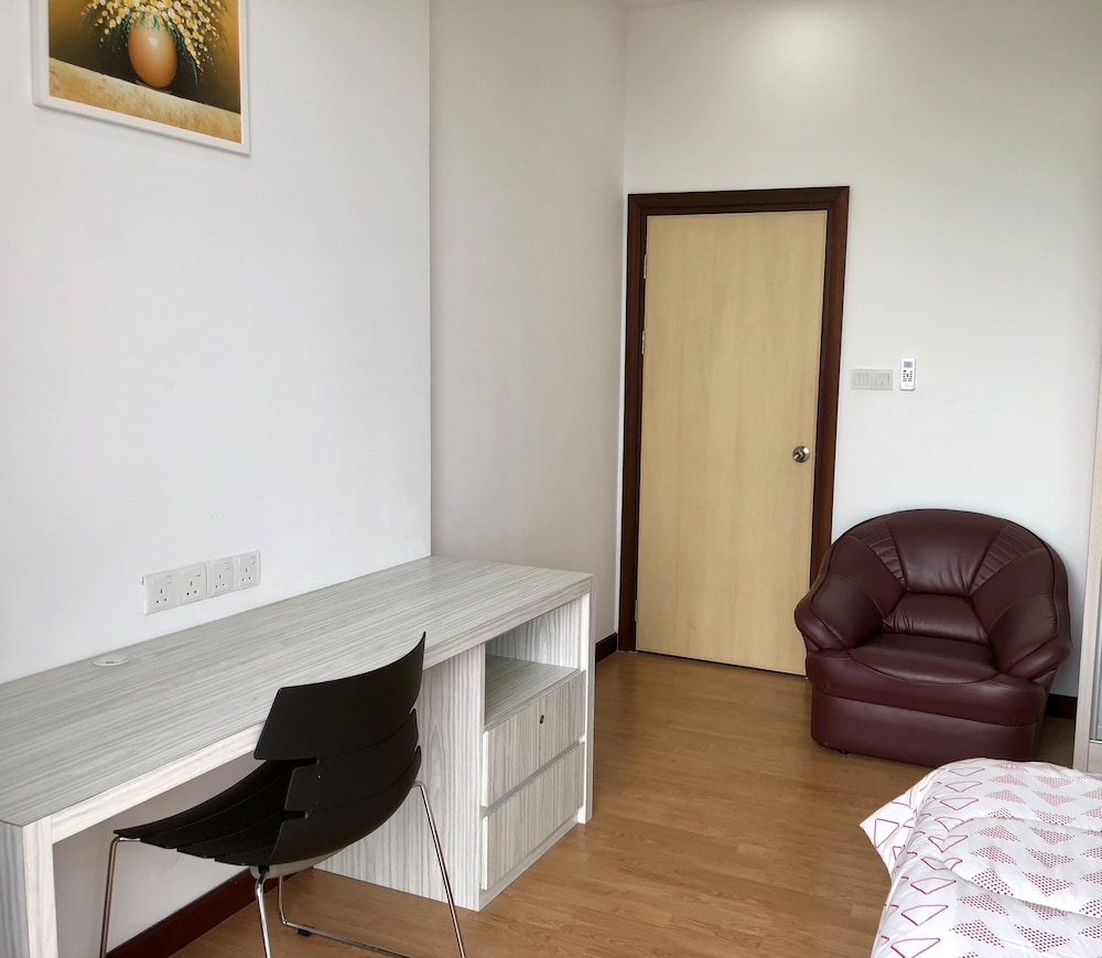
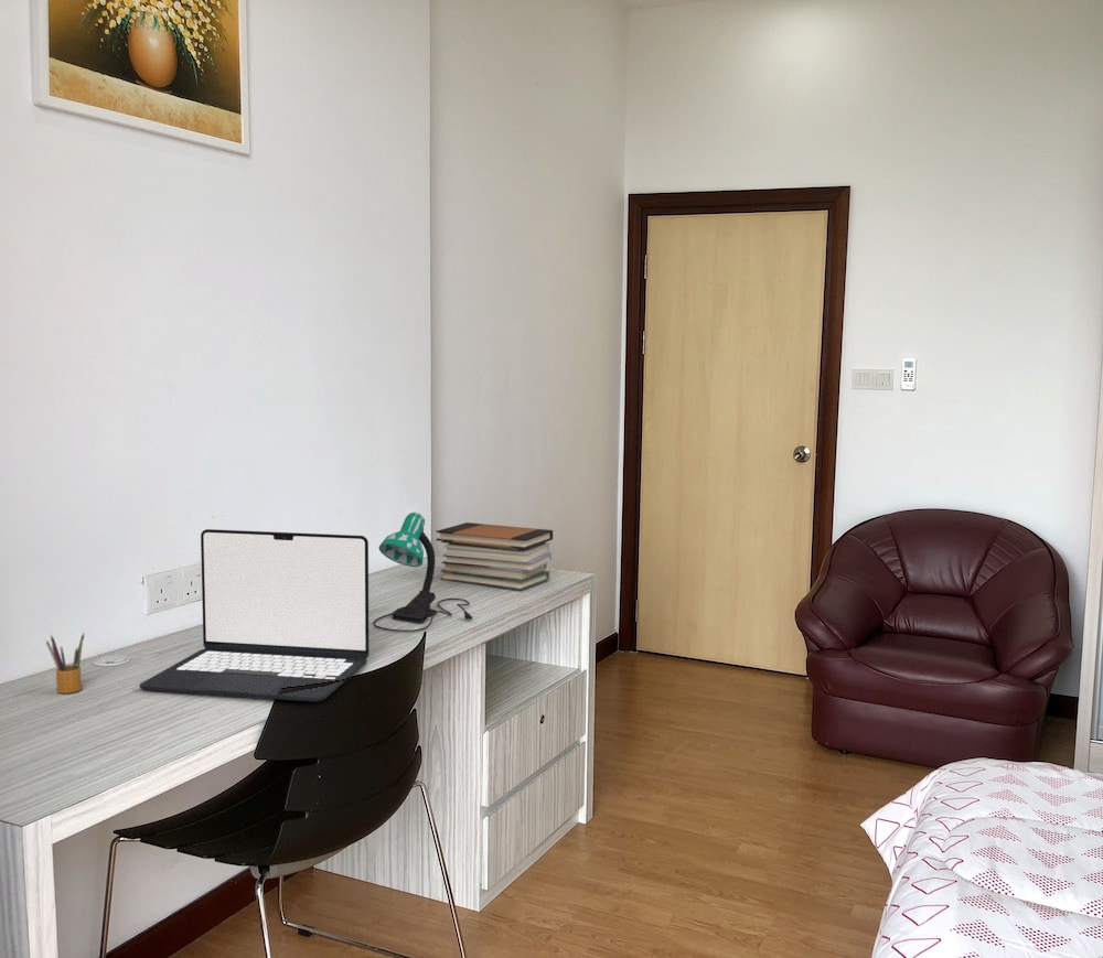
+ desk lamp [372,512,473,633]
+ book stack [435,521,554,591]
+ laptop [139,528,370,702]
+ pencil box [45,632,85,695]
